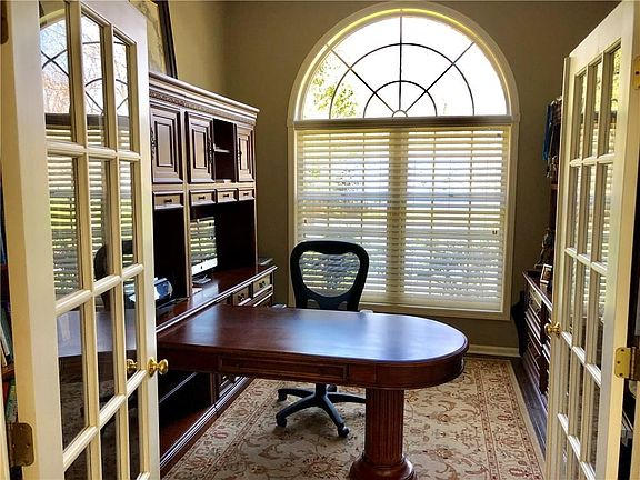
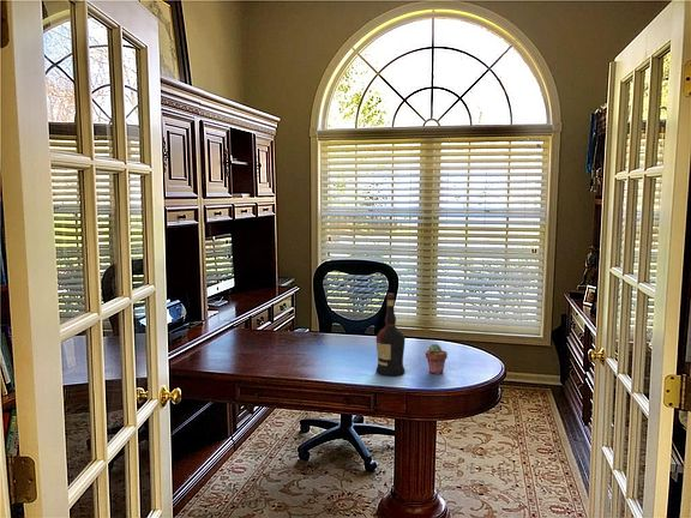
+ potted succulent [425,343,449,375]
+ liquor [375,293,407,377]
